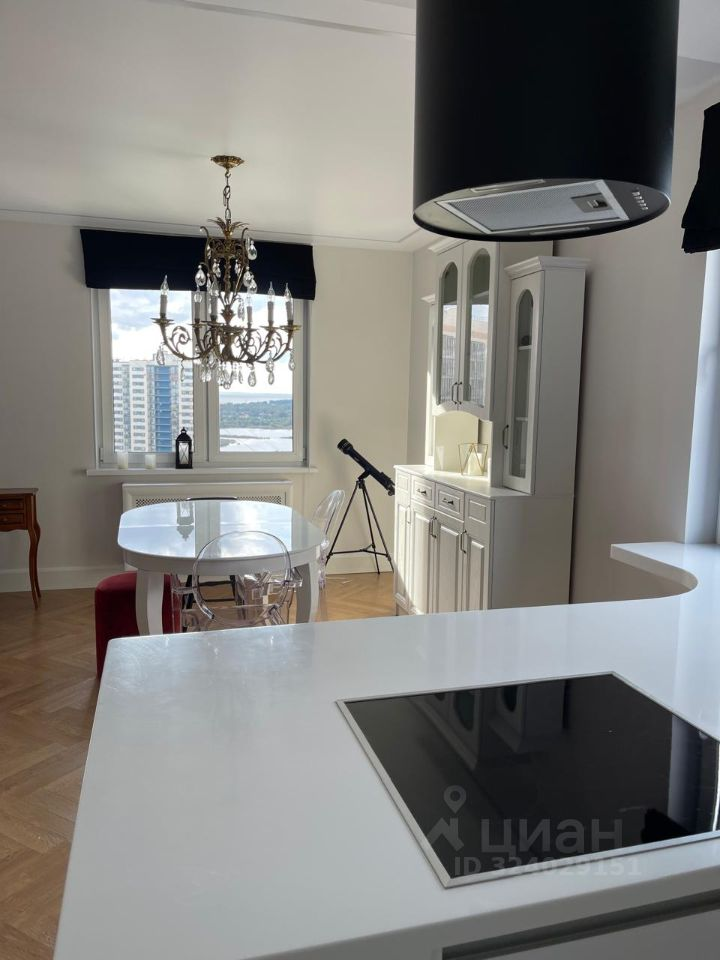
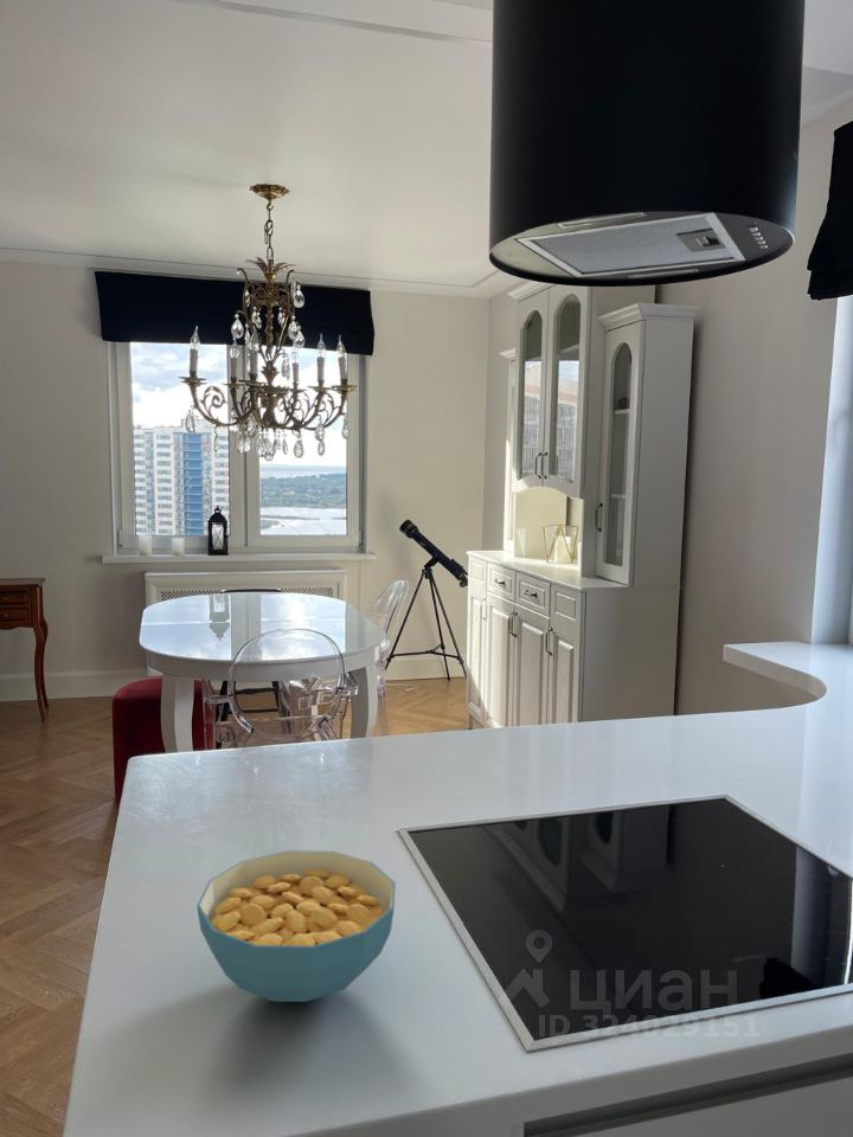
+ cereal bowl [195,849,397,1003]
